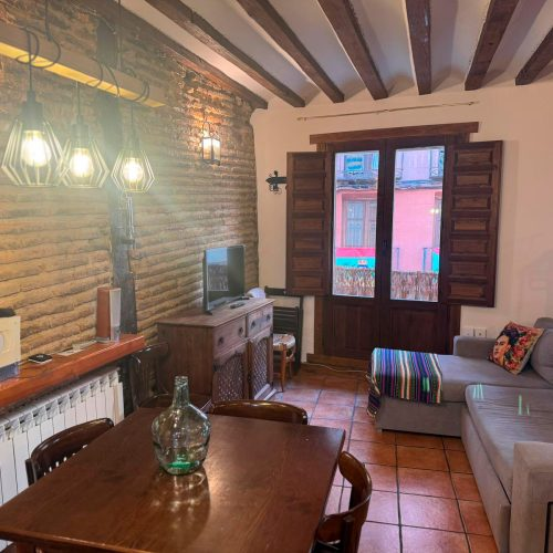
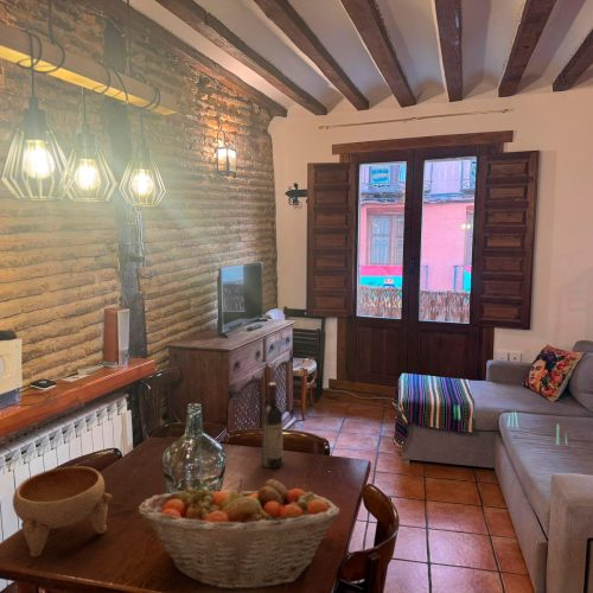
+ bowl [12,465,113,557]
+ fruit basket [138,478,340,592]
+ wine bottle [261,382,283,470]
